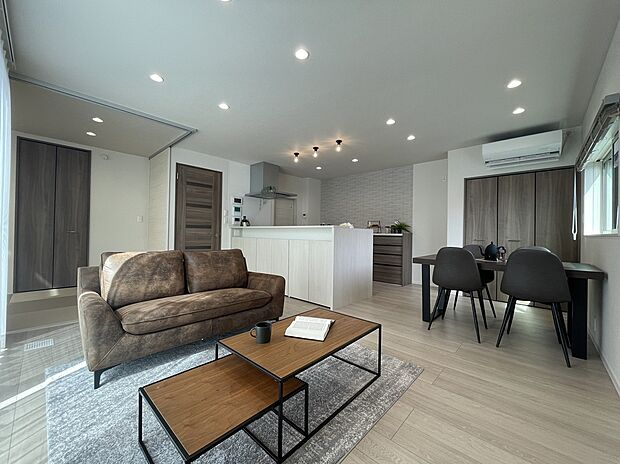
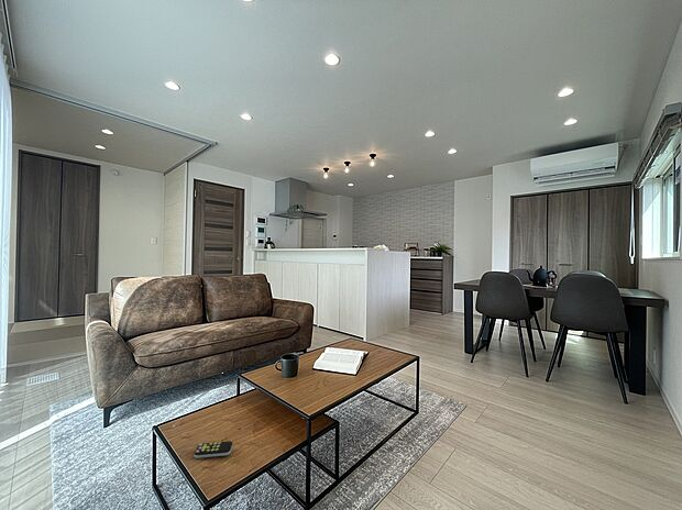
+ remote control [194,440,234,459]
